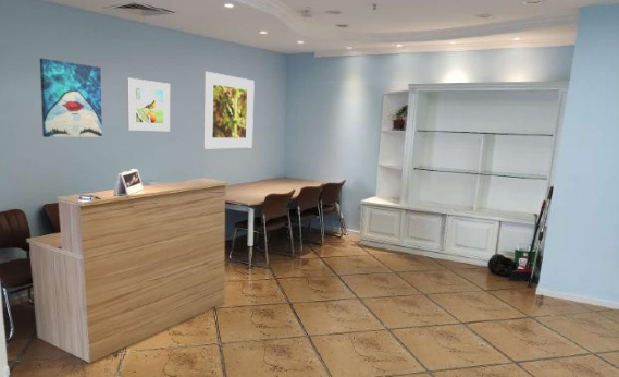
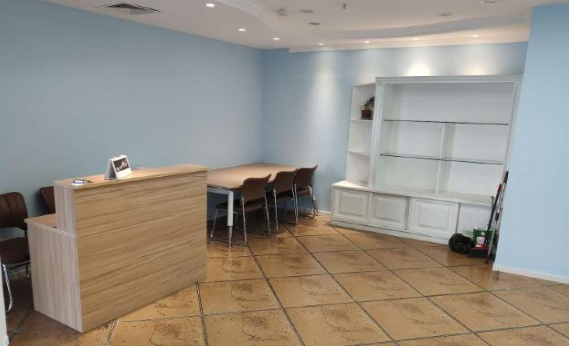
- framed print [202,71,256,150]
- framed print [126,77,171,132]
- wall art [39,58,103,138]
